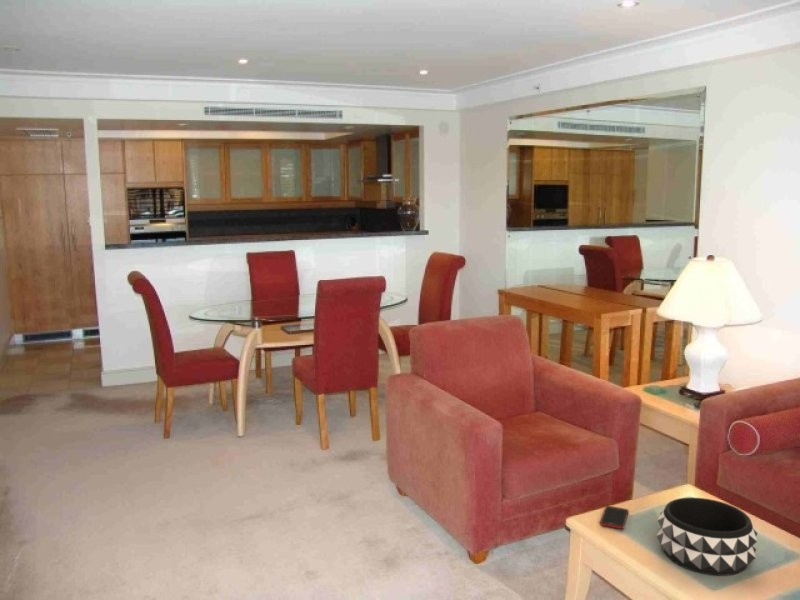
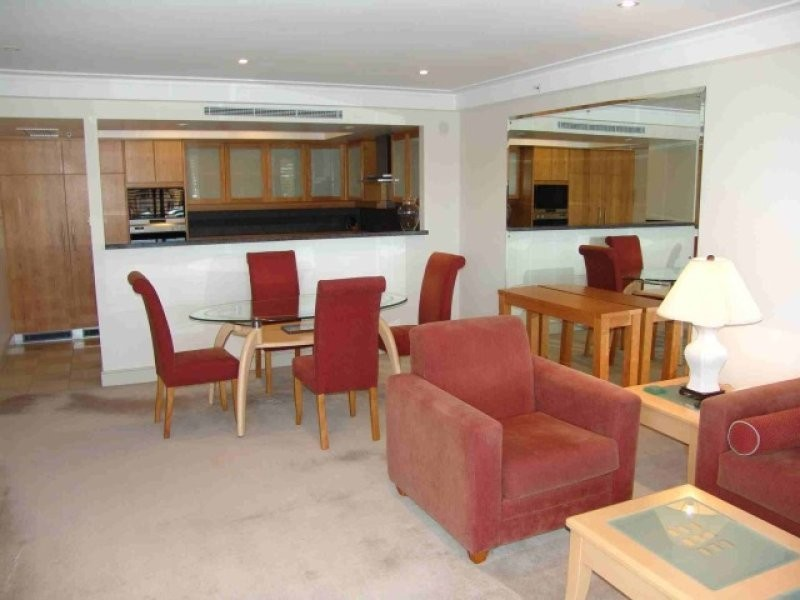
- cell phone [599,505,630,530]
- decorative bowl [656,497,759,577]
